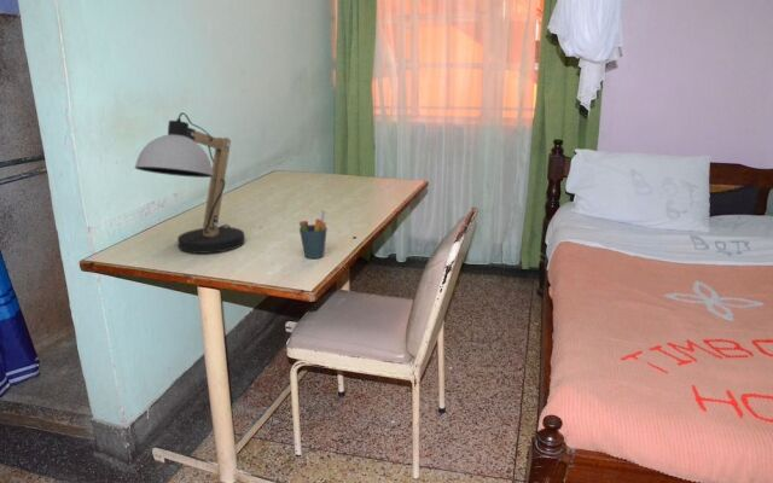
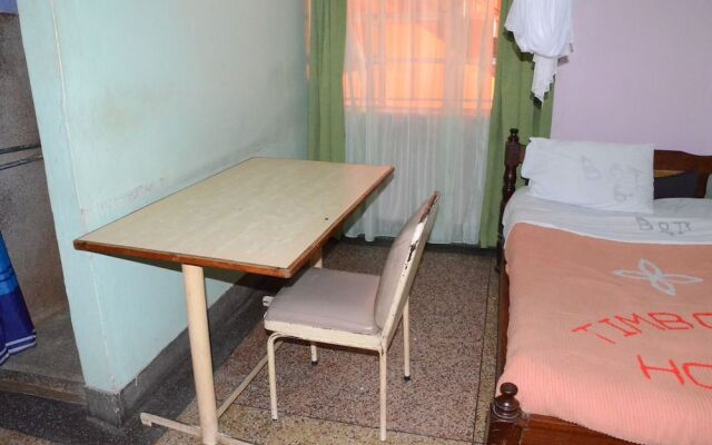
- pen holder [298,209,329,260]
- desk lamp [134,111,246,255]
